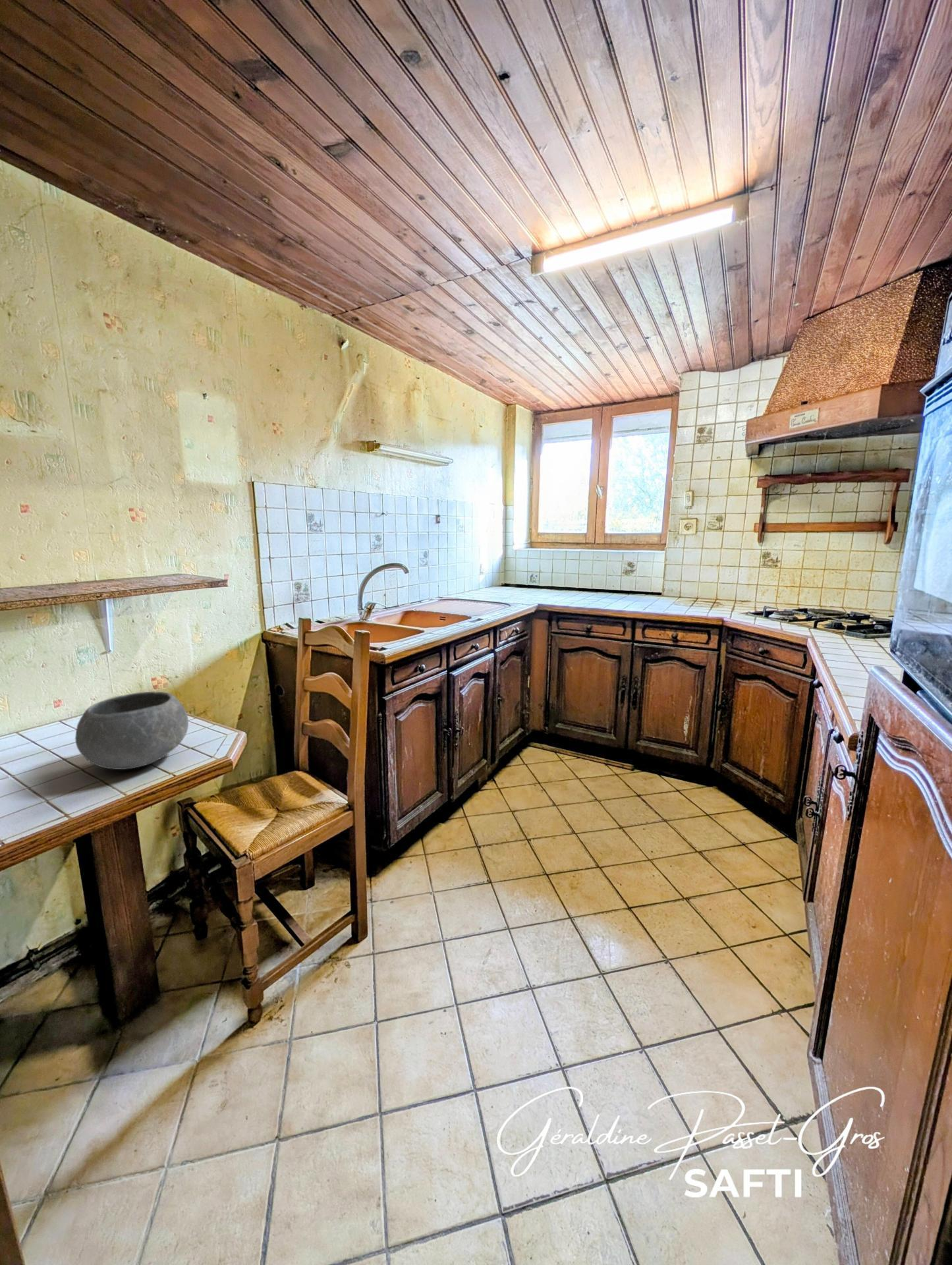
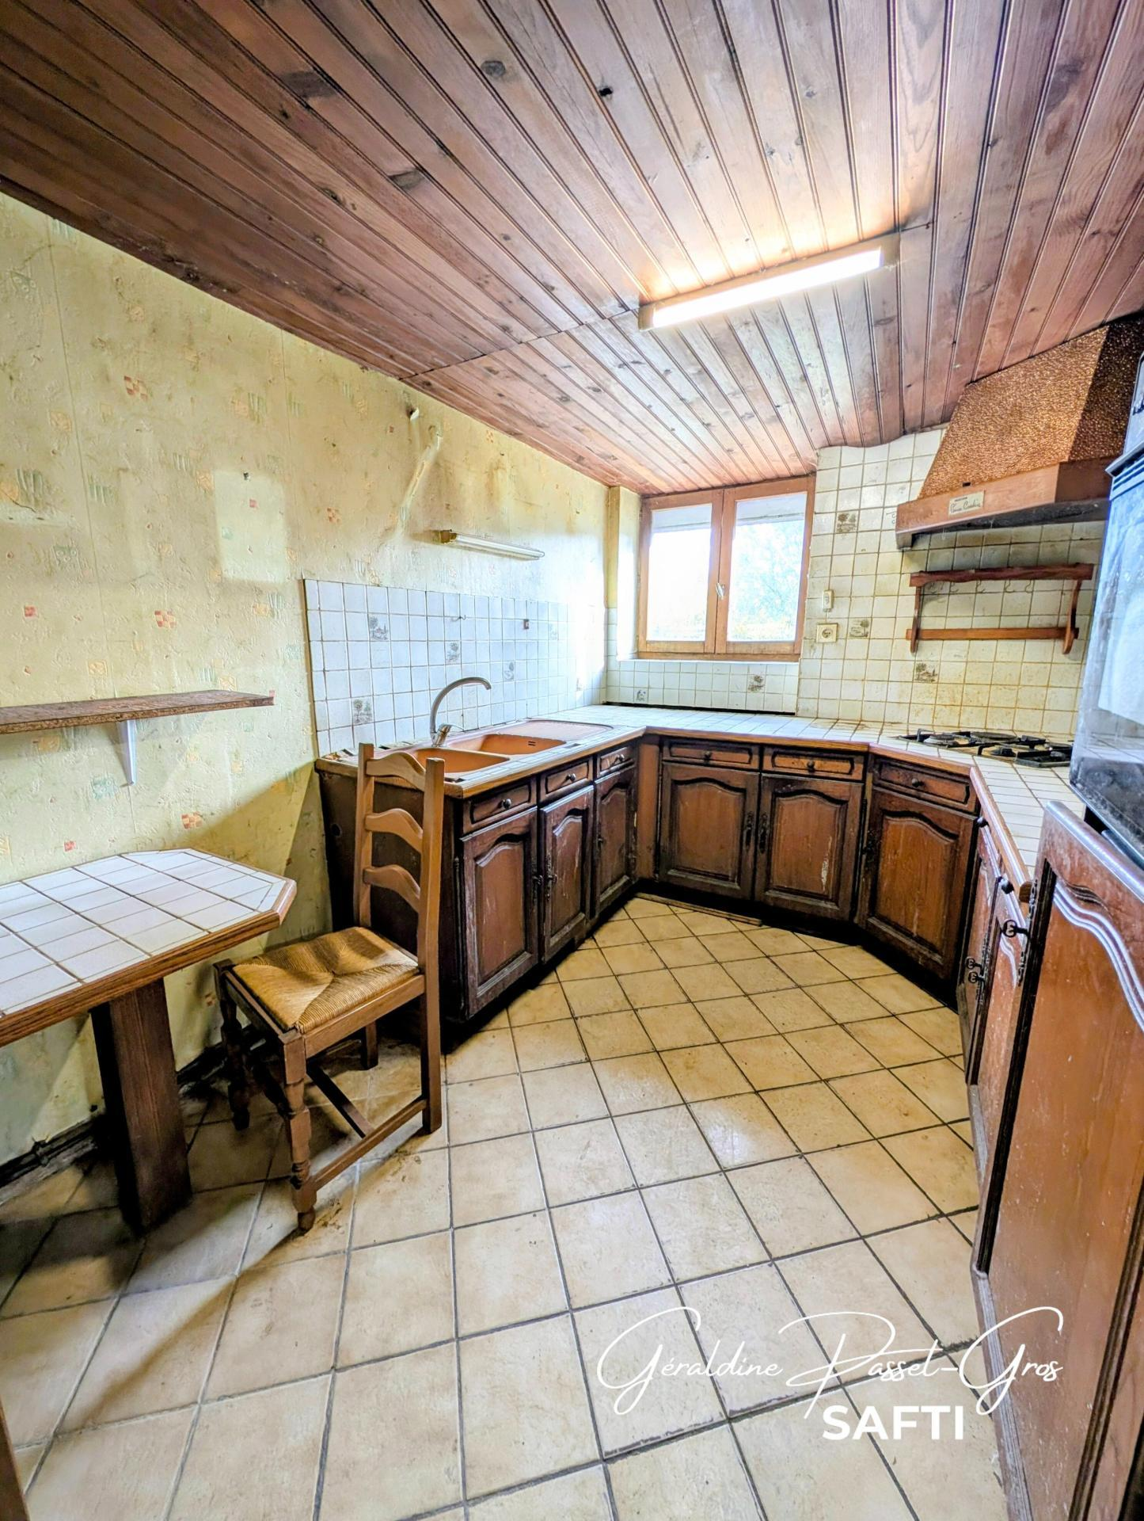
- bowl [74,691,189,770]
